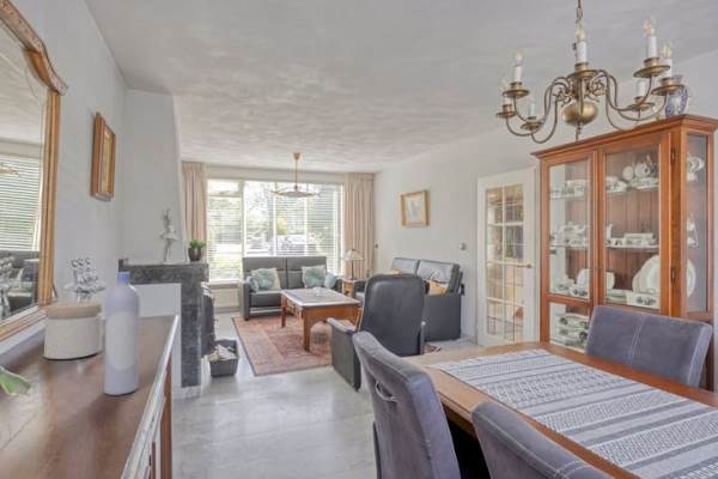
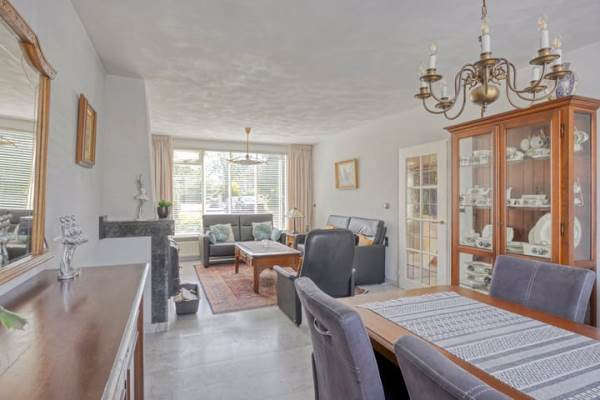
- bottle [103,271,141,396]
- jar [43,301,103,360]
